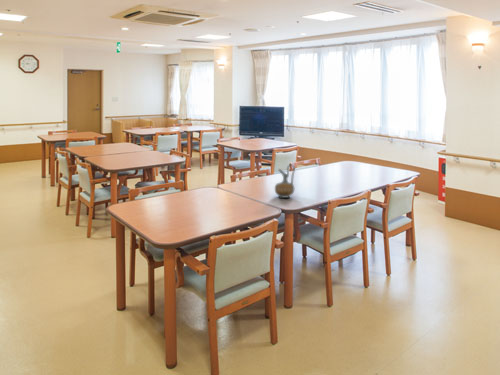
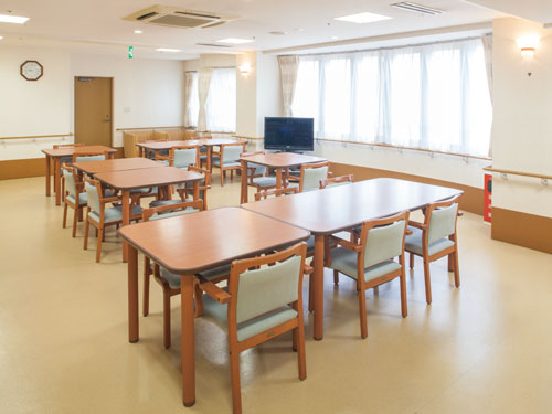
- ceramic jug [274,163,296,199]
